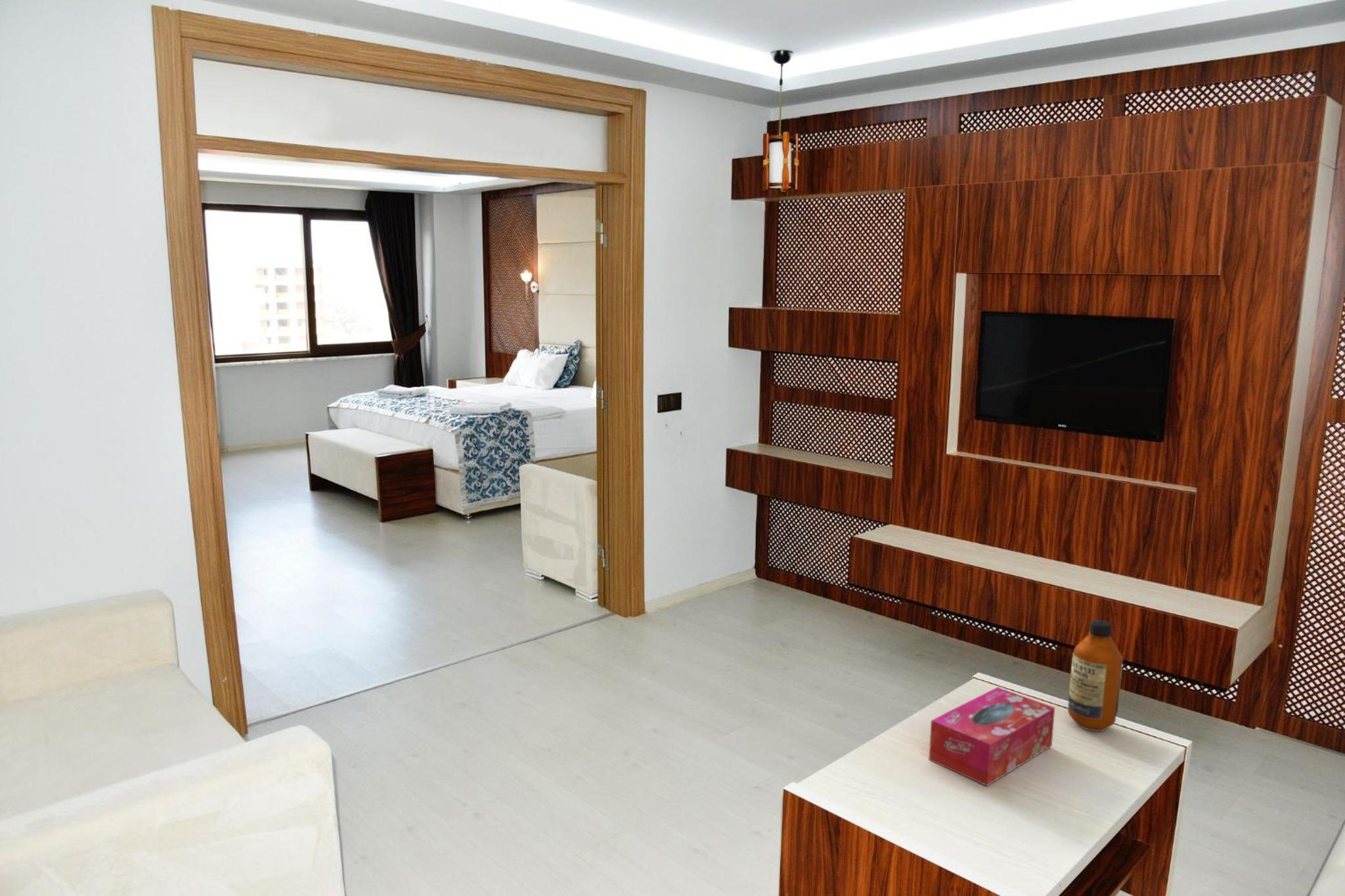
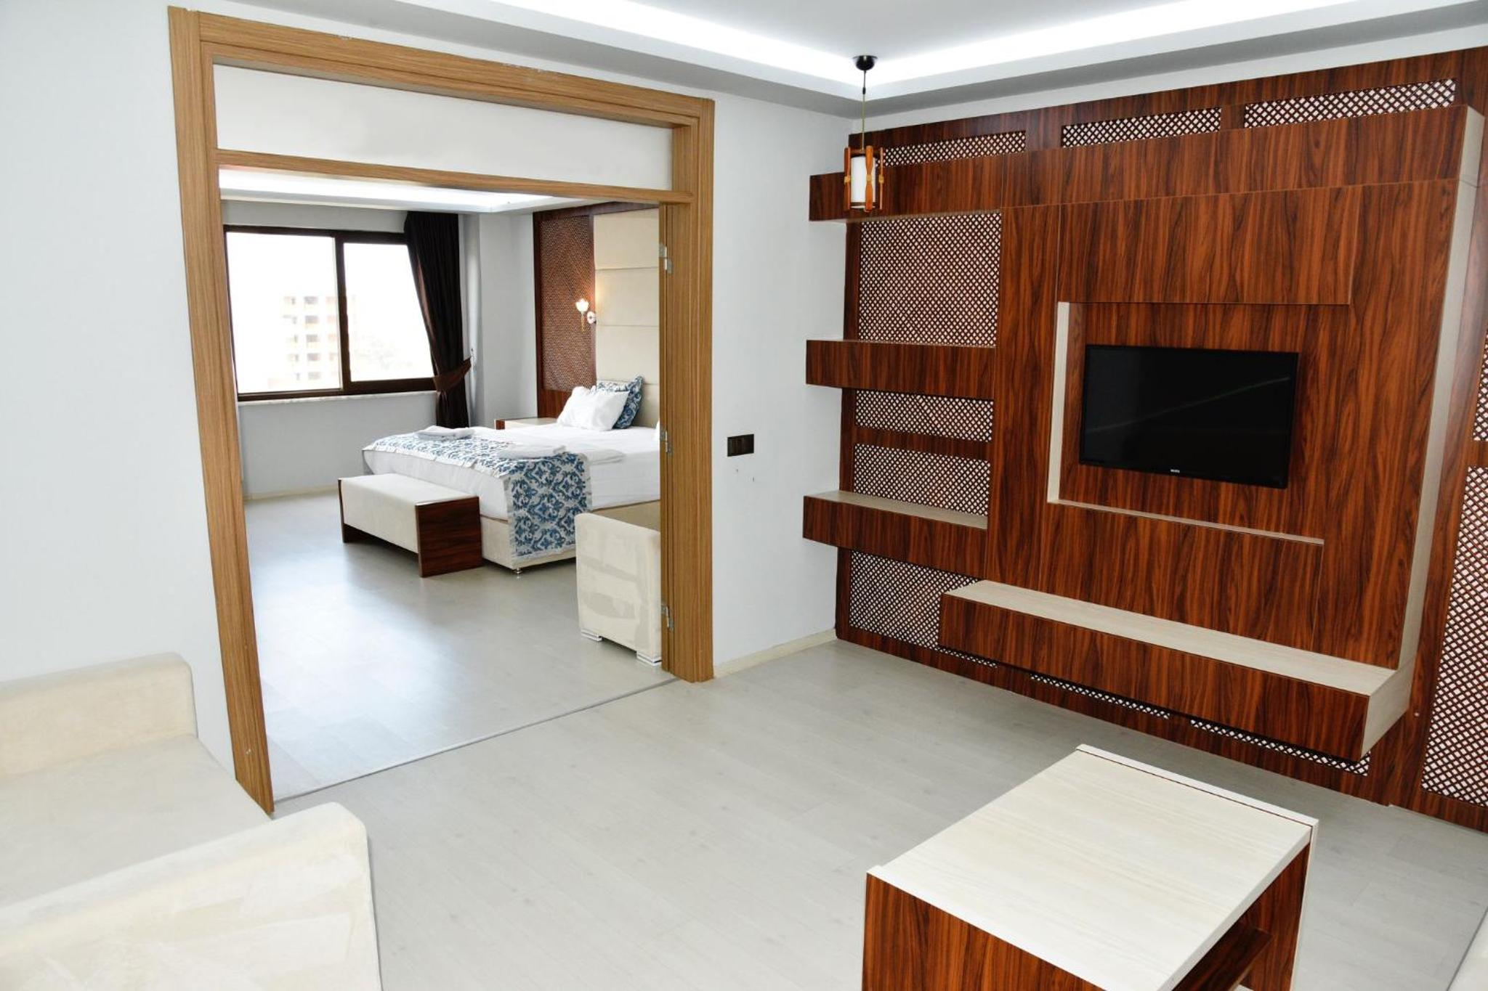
- tissue box [928,687,1055,786]
- bottle [1067,619,1124,732]
